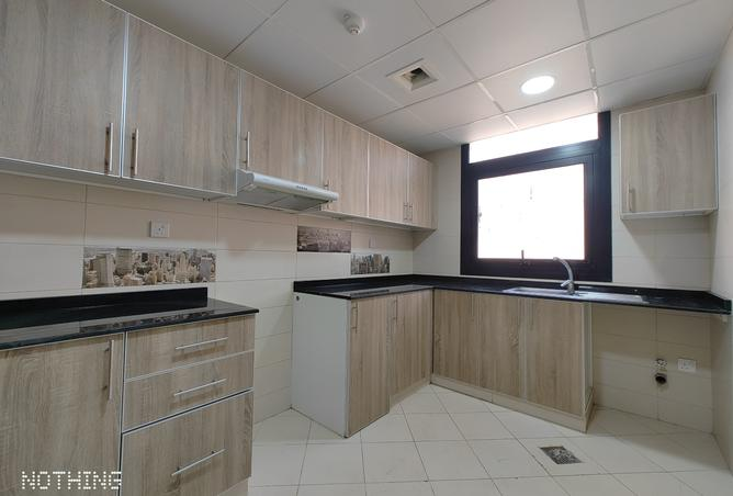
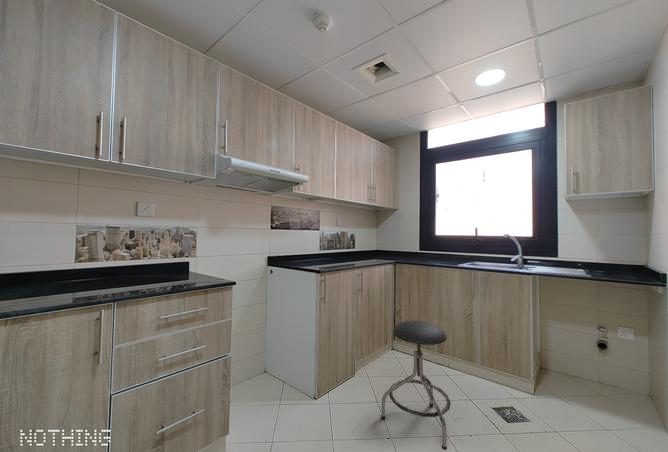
+ stool [380,320,452,451]
